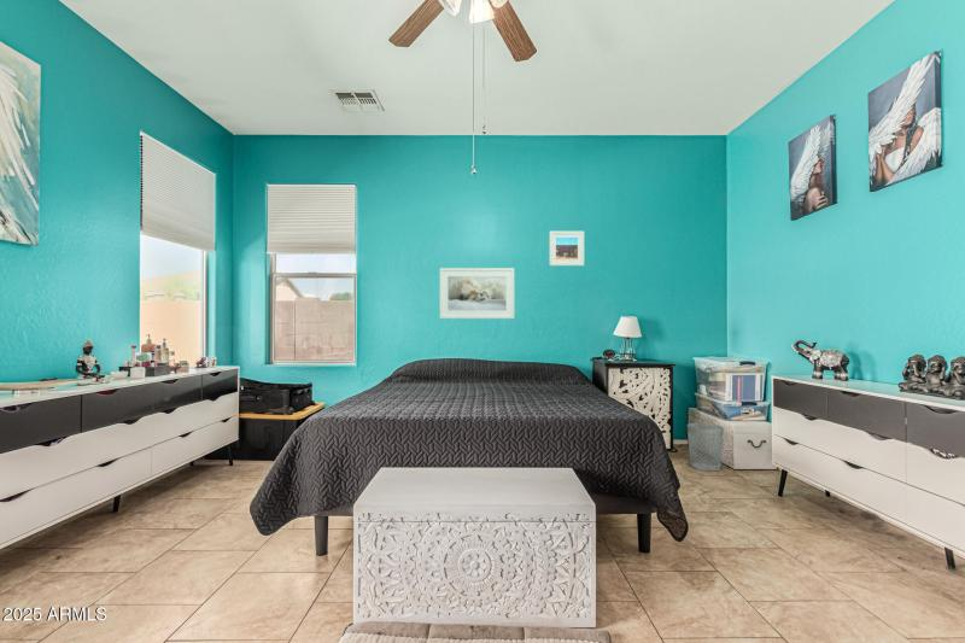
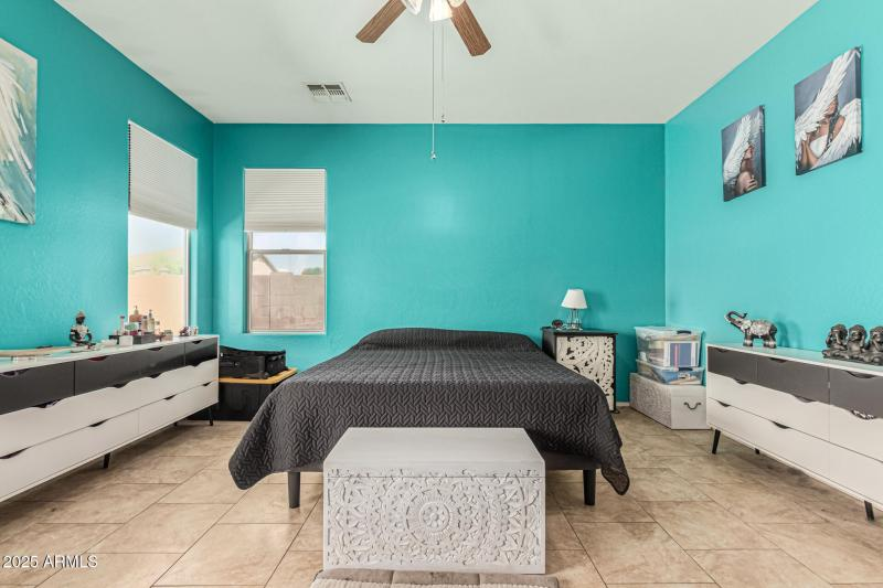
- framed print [548,230,585,267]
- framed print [439,267,515,320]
- wastebasket [686,422,725,472]
